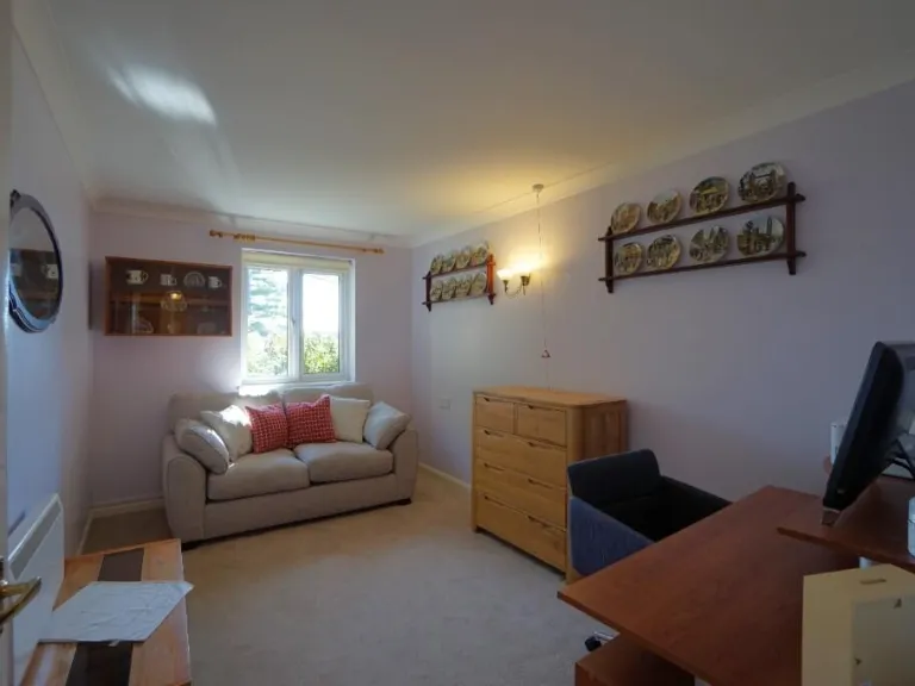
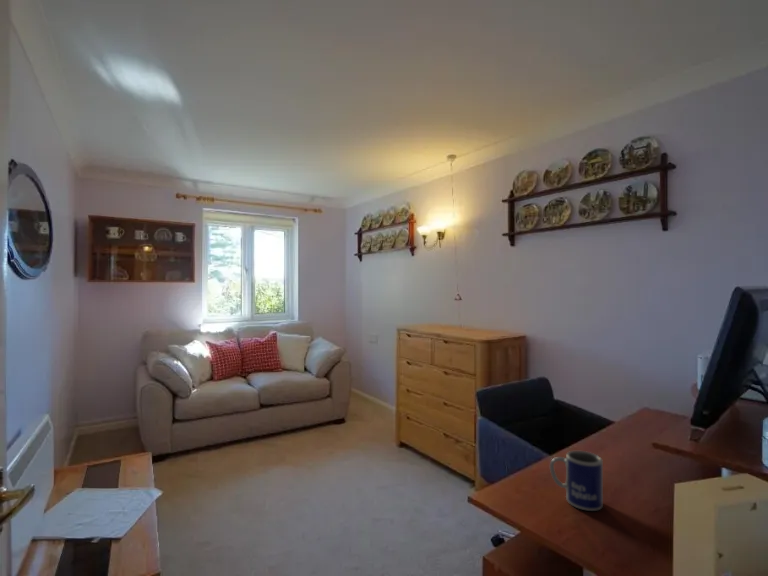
+ mug [549,450,604,512]
